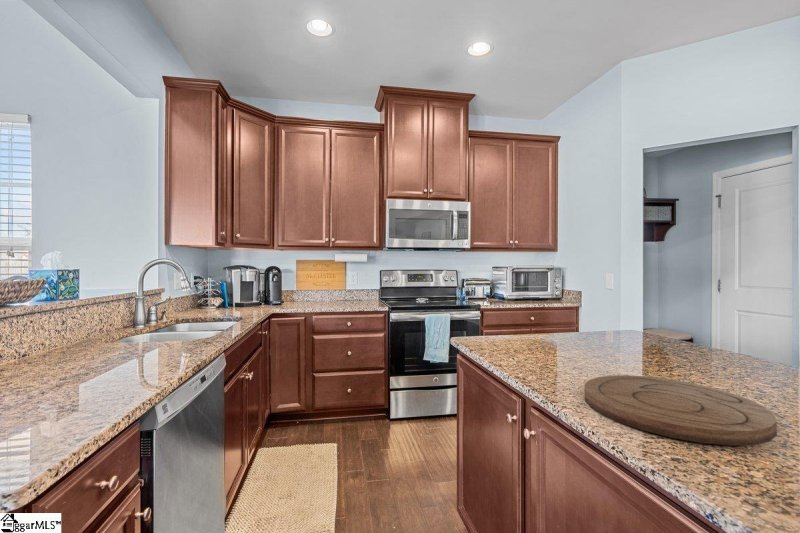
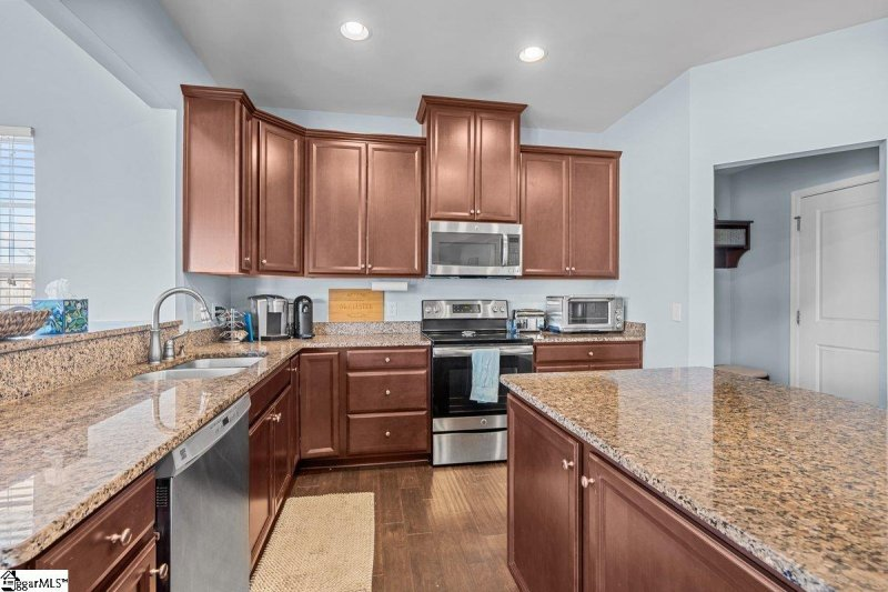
- cutting board [584,374,778,447]
